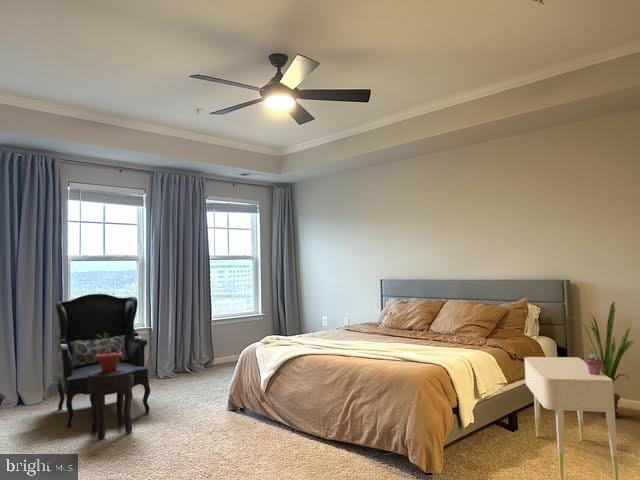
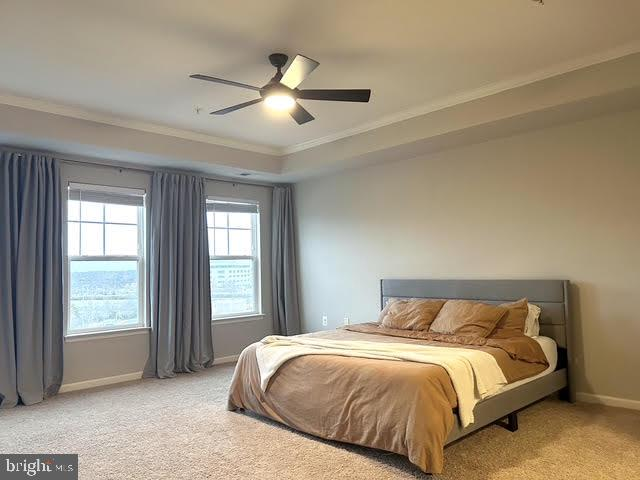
- potted succulent [584,353,602,375]
- side table [87,367,134,440]
- house plant [571,301,637,418]
- nightstand [523,356,620,480]
- potted plant [96,332,123,372]
- armchair [55,293,151,429]
